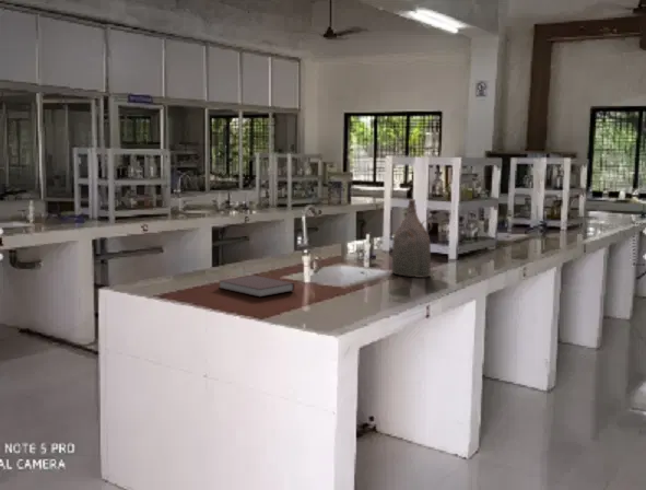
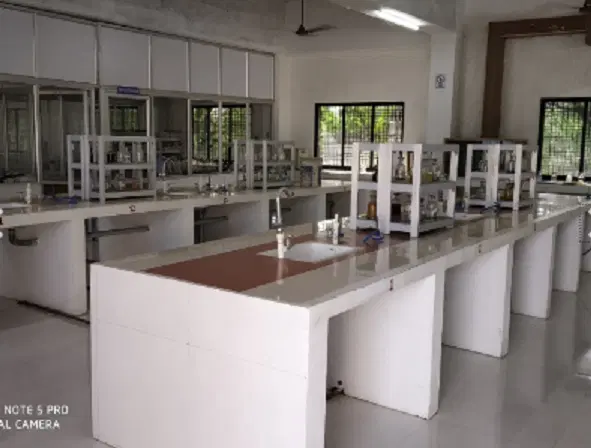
- flask [390,198,433,279]
- notebook [218,275,295,299]
